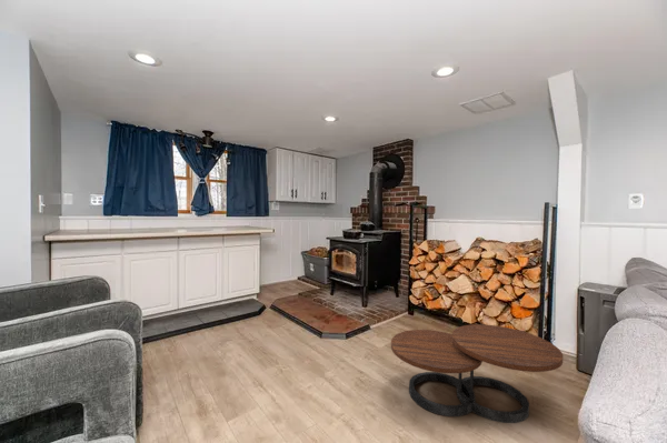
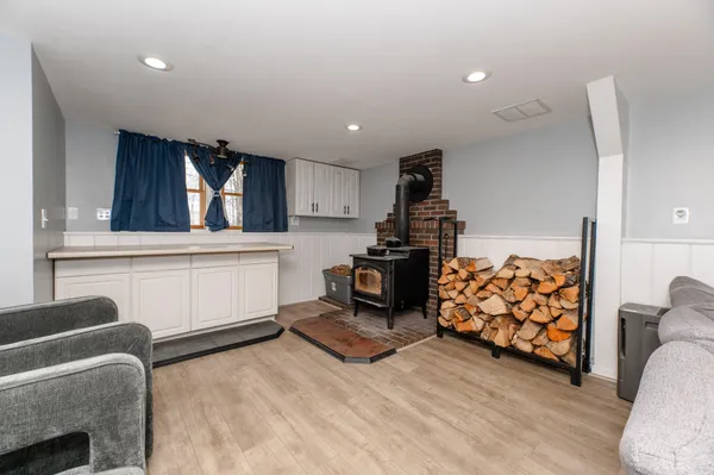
- coffee table [390,323,564,424]
